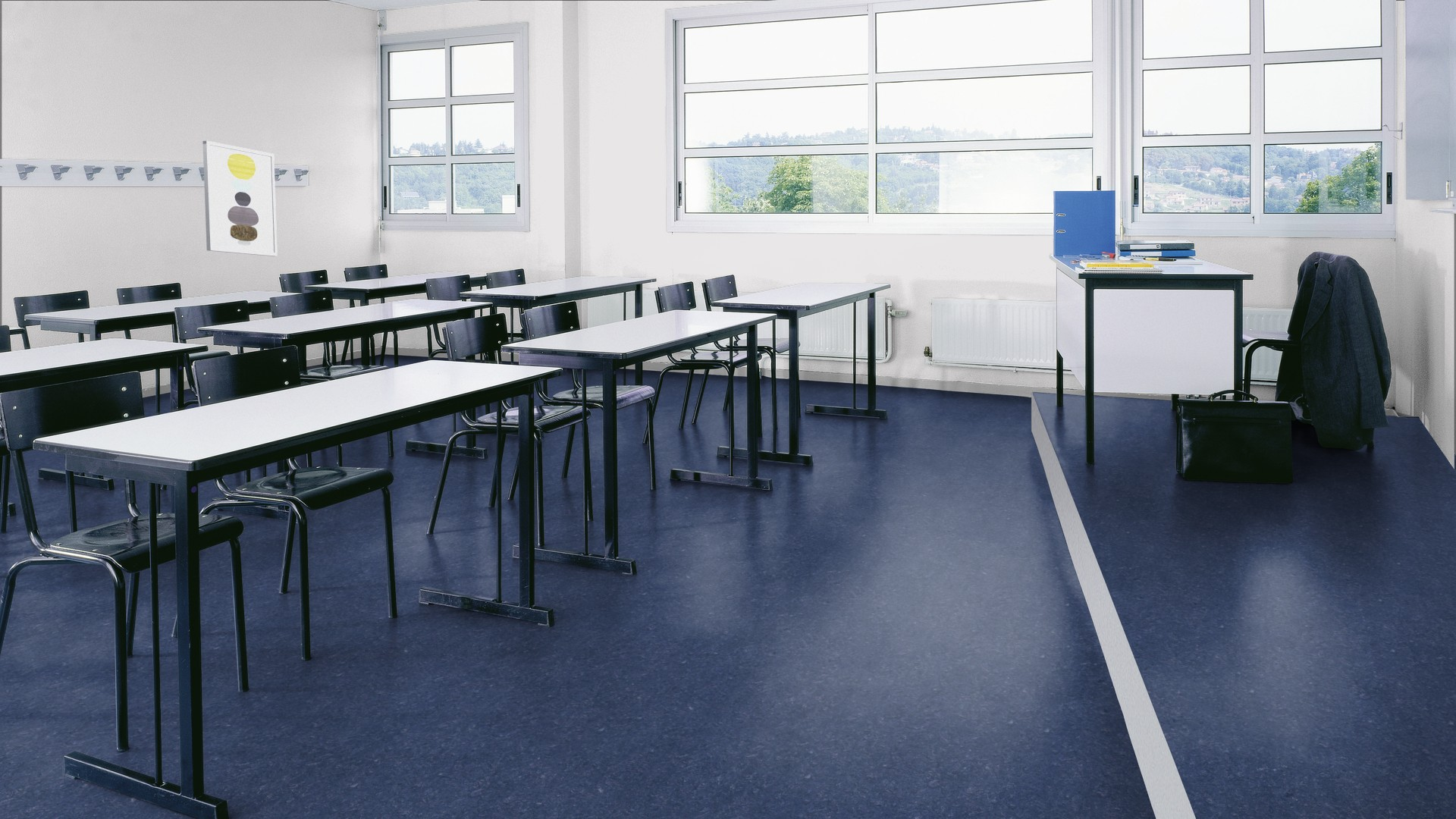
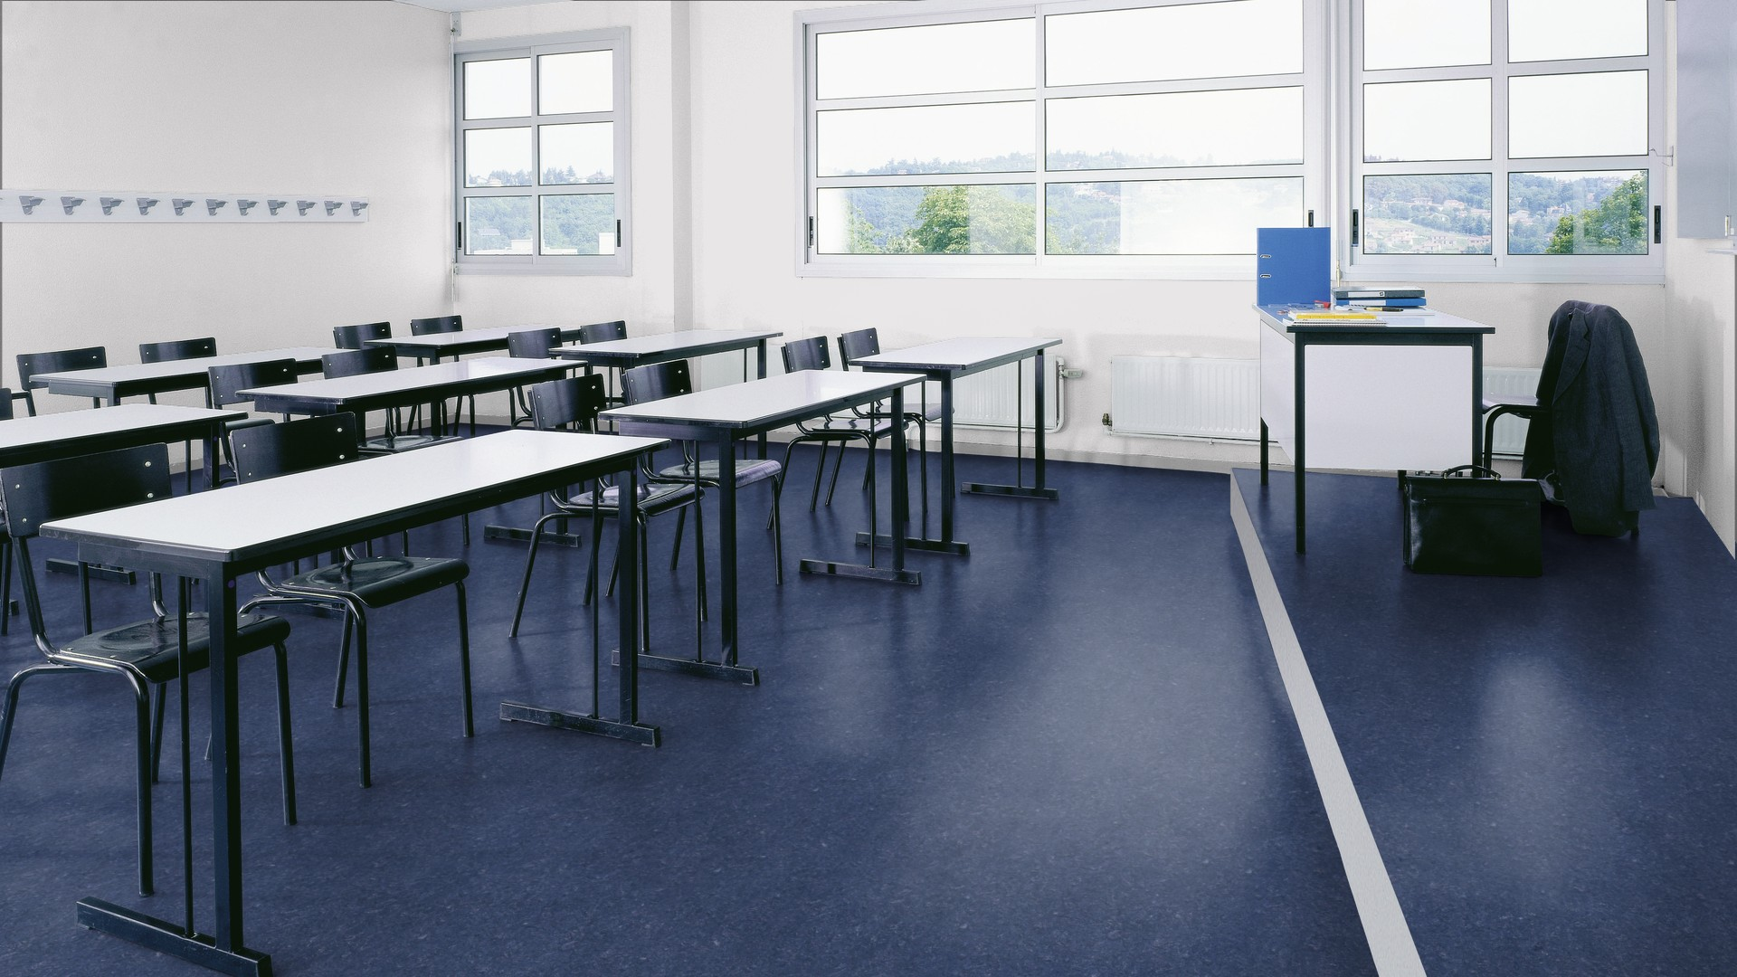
- wall art [202,140,278,257]
